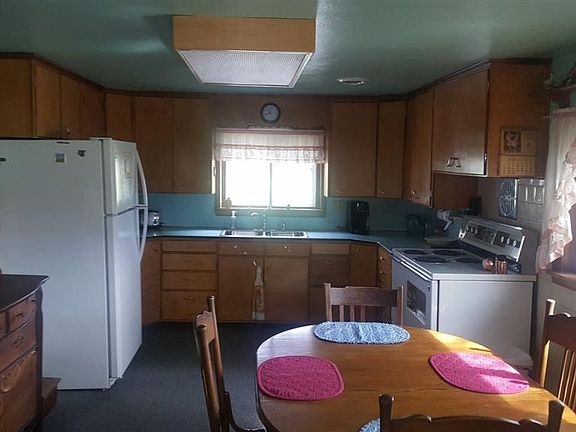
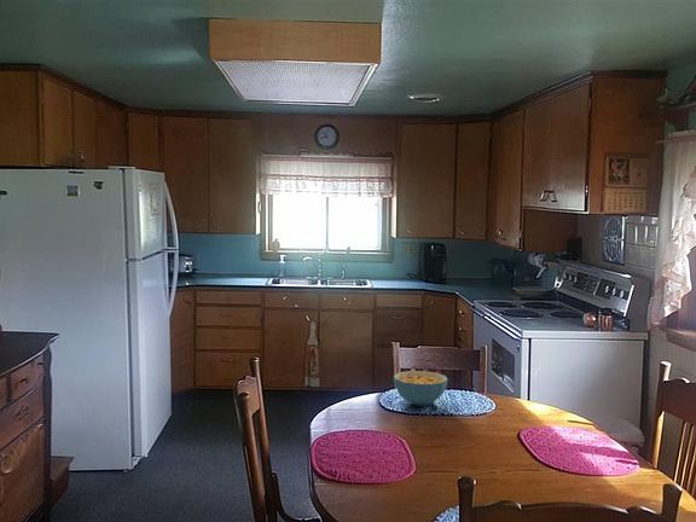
+ cereal bowl [393,370,450,407]
